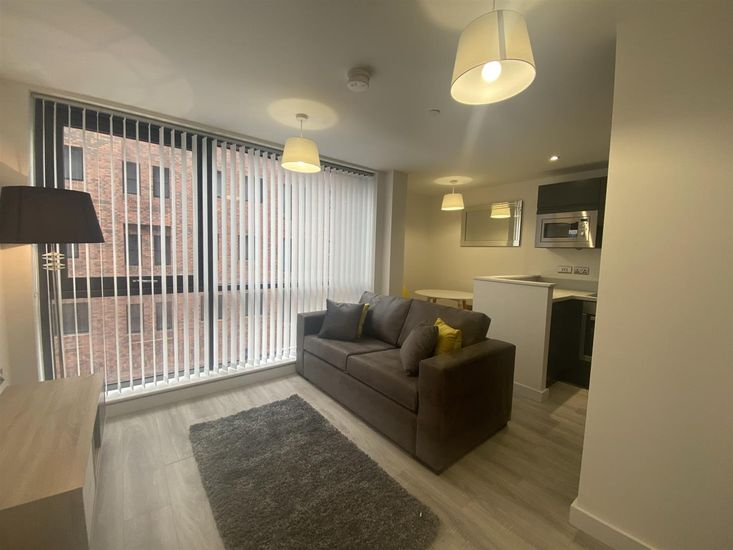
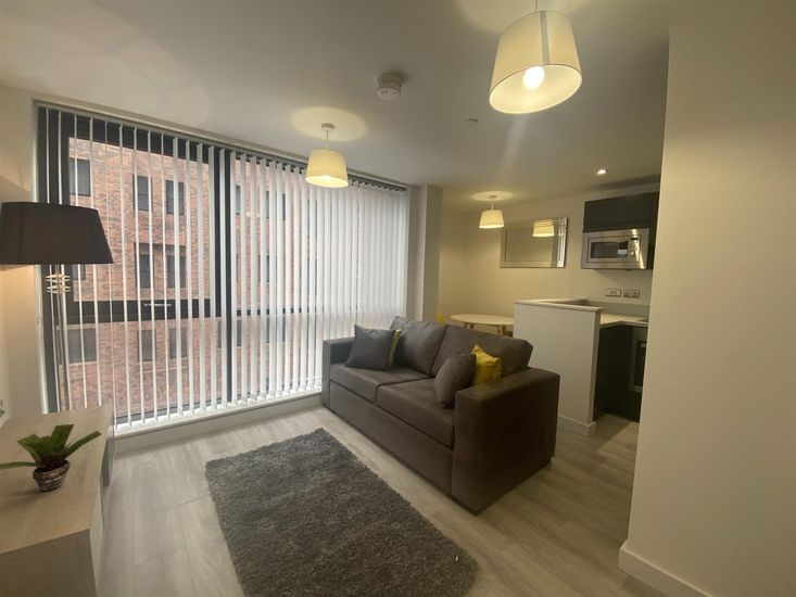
+ potted plant [0,423,103,492]
